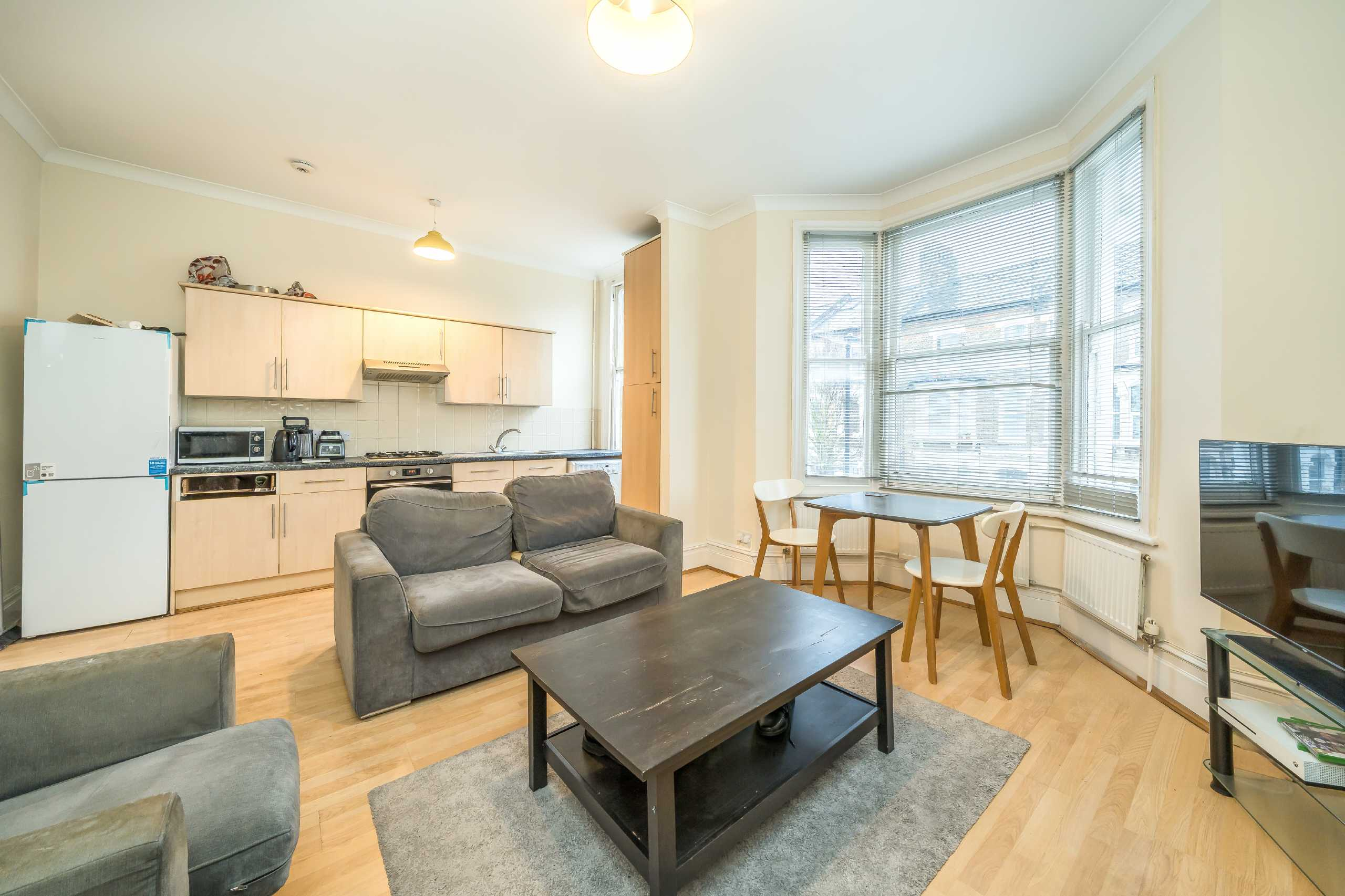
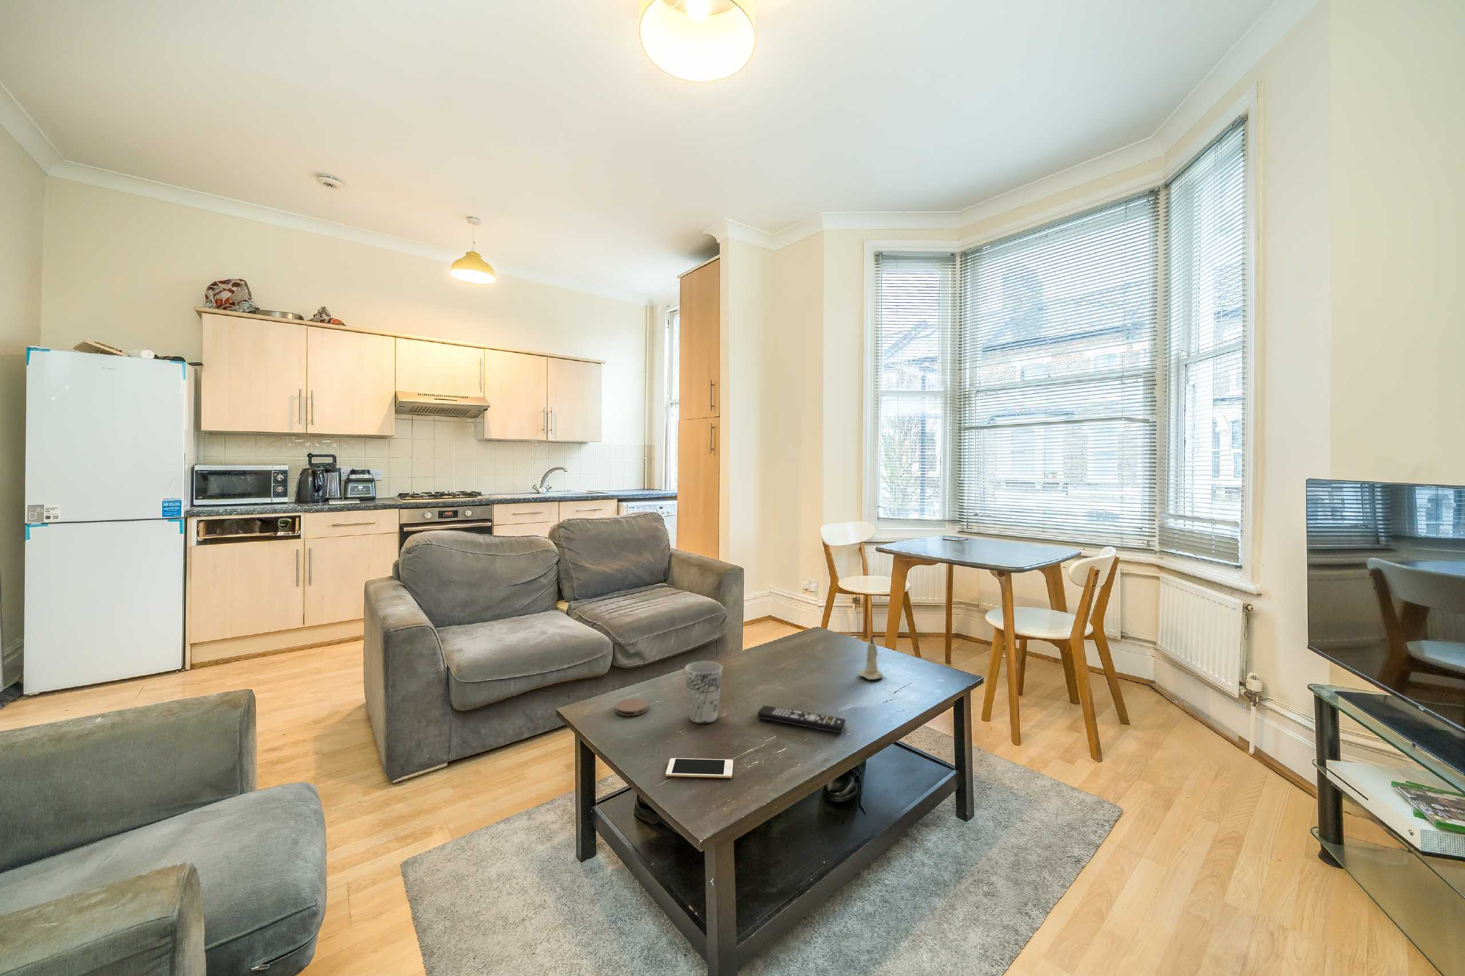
+ cup [684,661,723,724]
+ coaster [615,698,649,717]
+ candle [859,633,884,680]
+ remote control [757,705,846,733]
+ cell phone [666,757,734,779]
